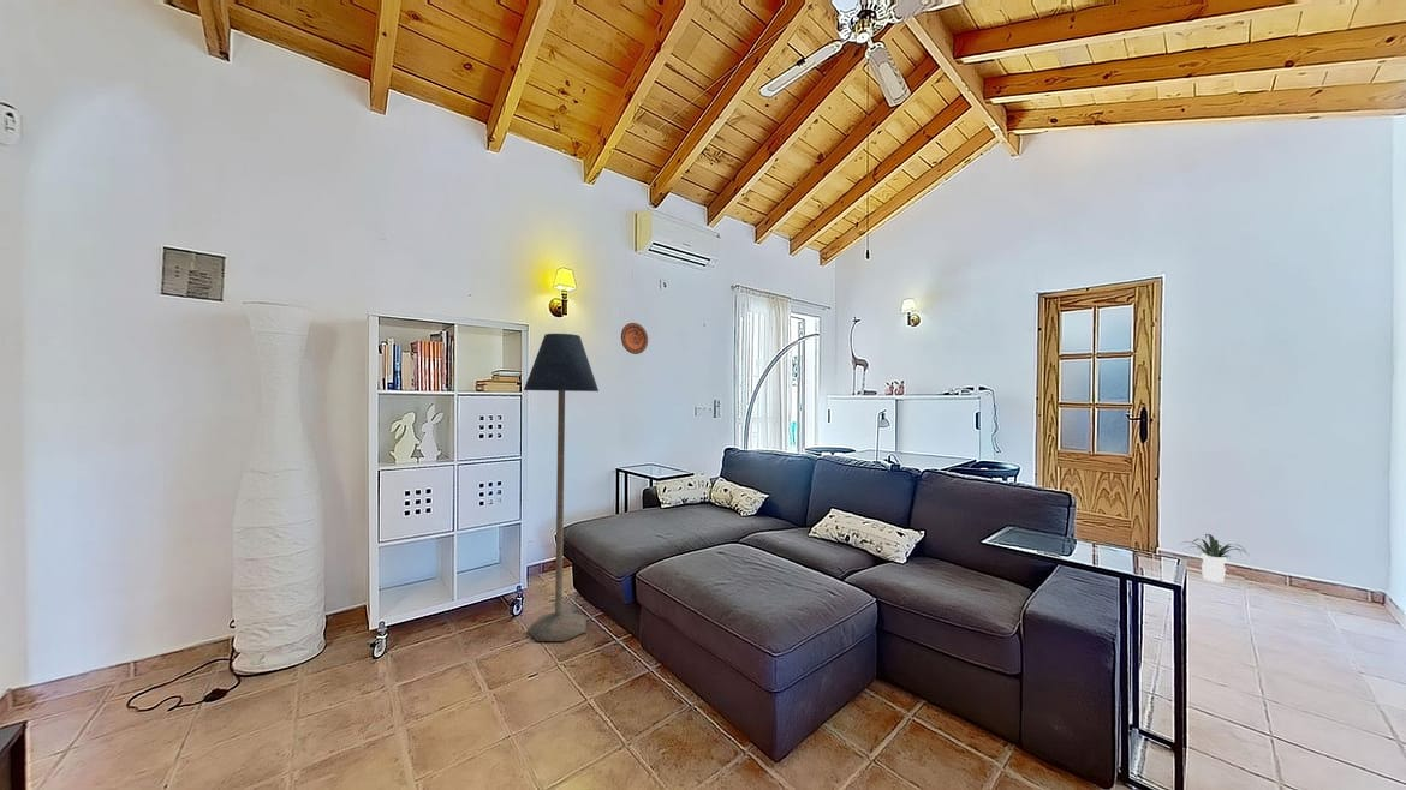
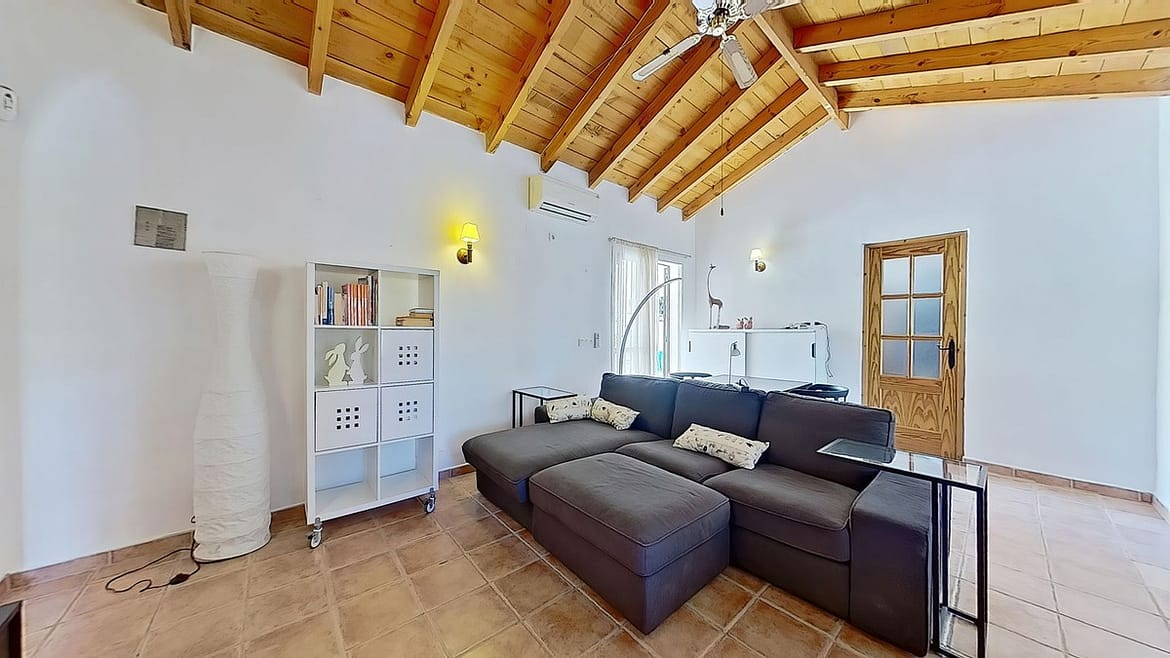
- floor lamp [523,333,600,642]
- potted plant [1180,533,1250,583]
- decorative plate [620,322,649,355]
